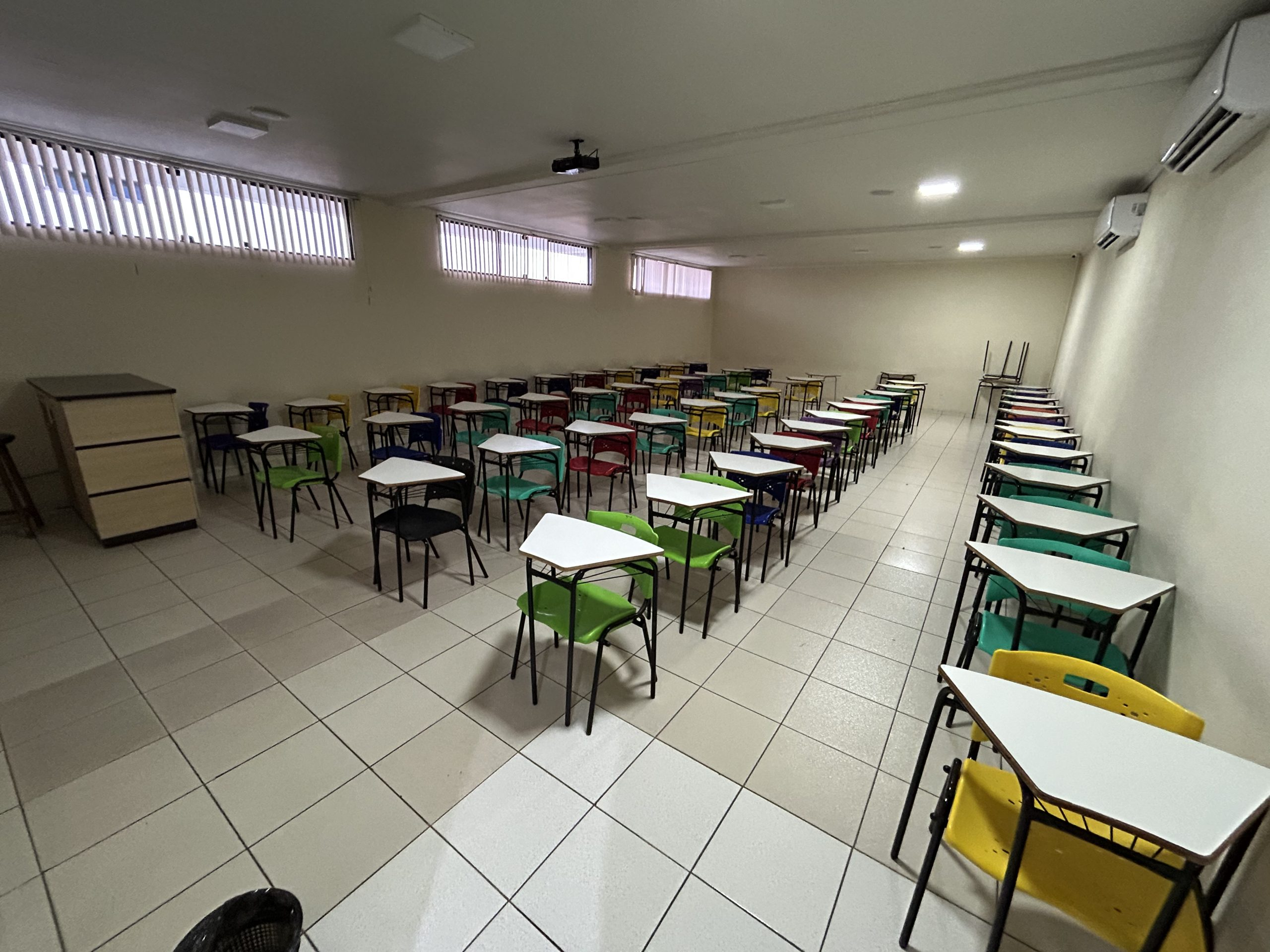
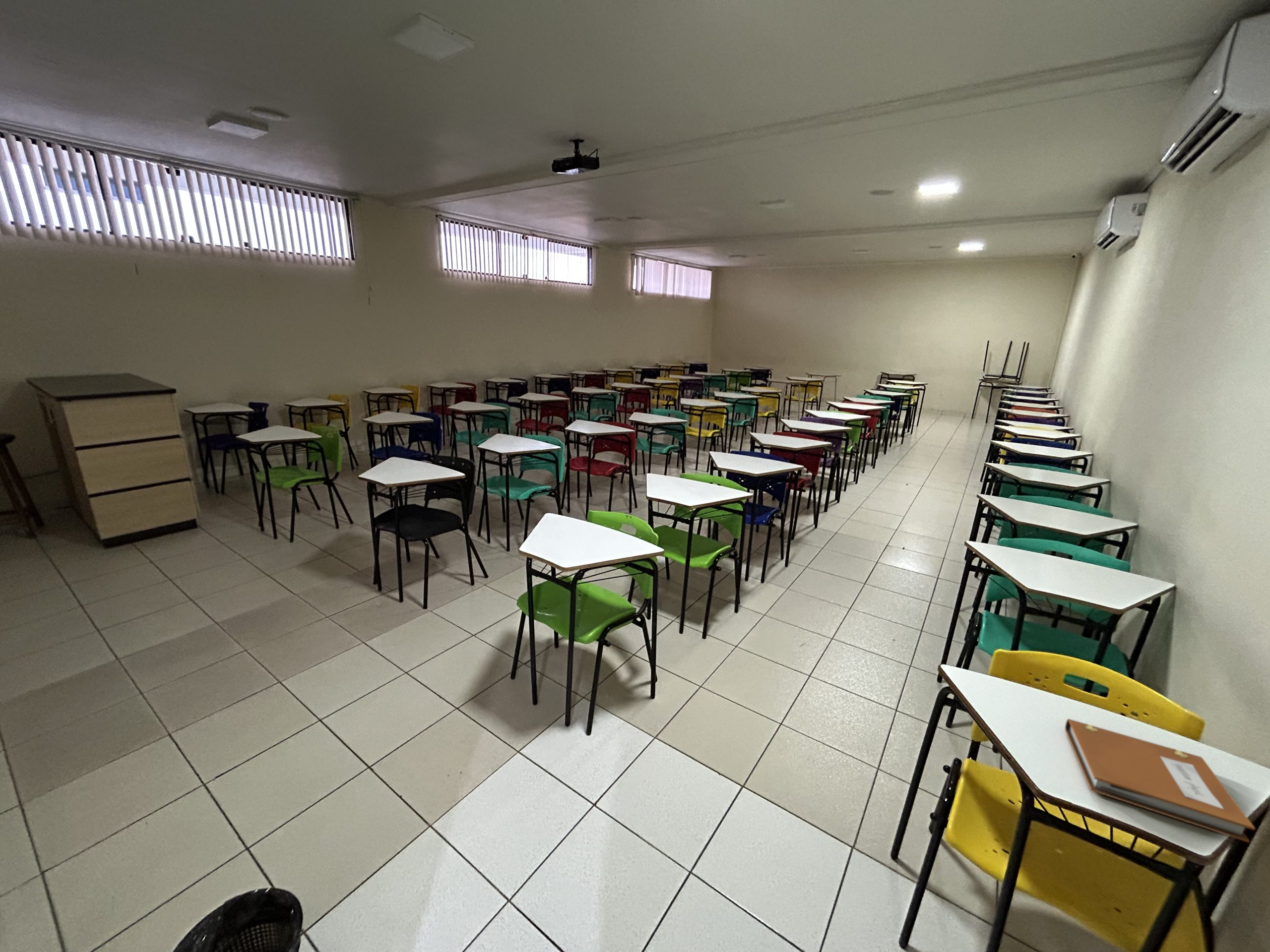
+ notebook [1065,718,1256,843]
